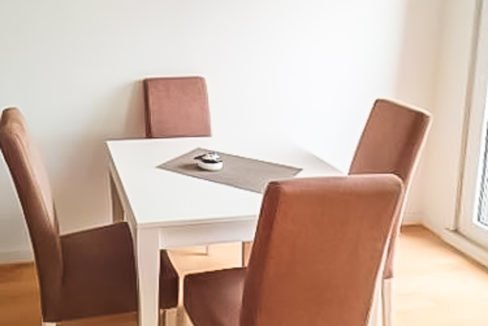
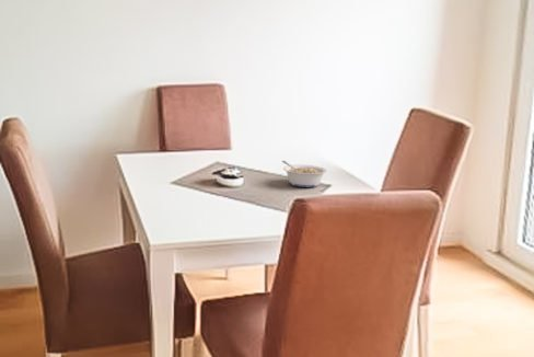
+ legume [281,160,328,188]
